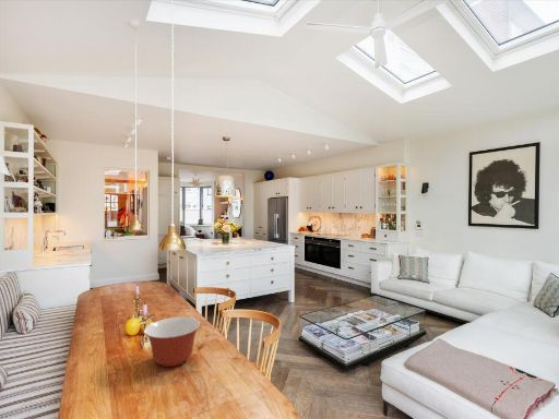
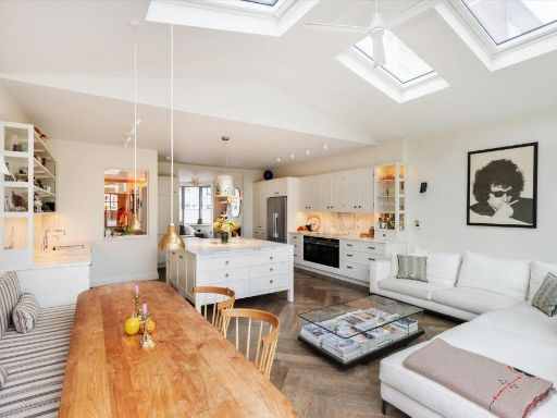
- mixing bowl [143,316,201,368]
